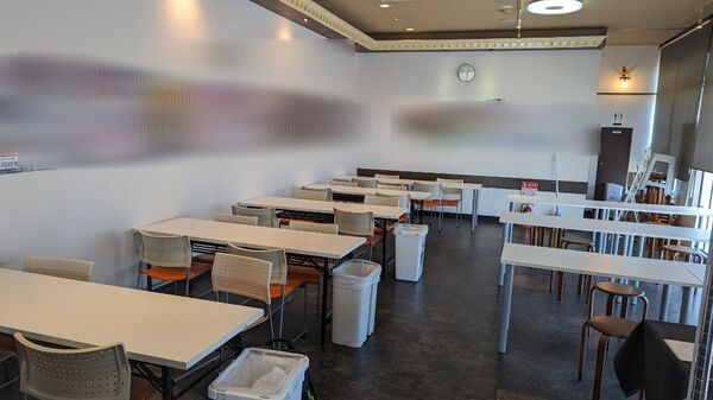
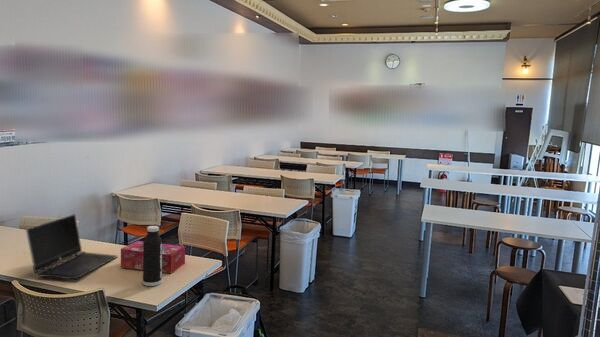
+ water bottle [142,225,163,287]
+ laptop computer [25,213,119,280]
+ tissue box [120,240,186,275]
